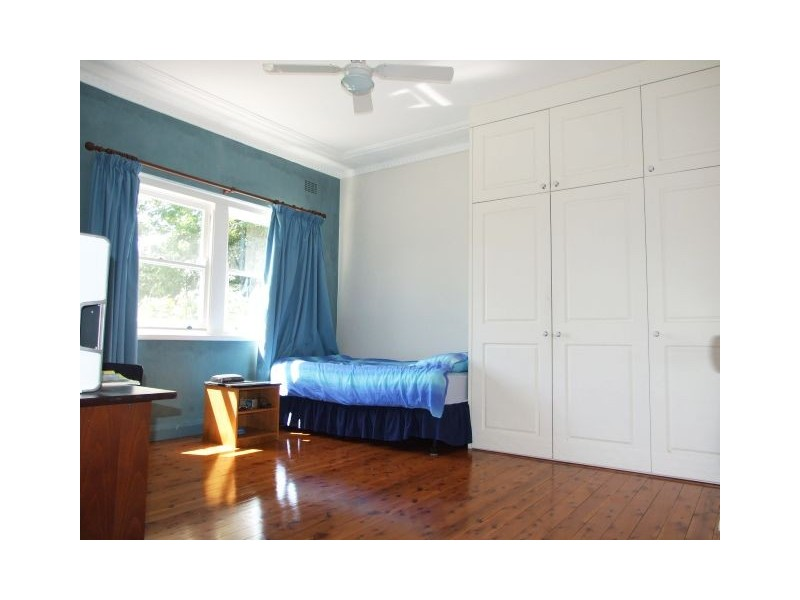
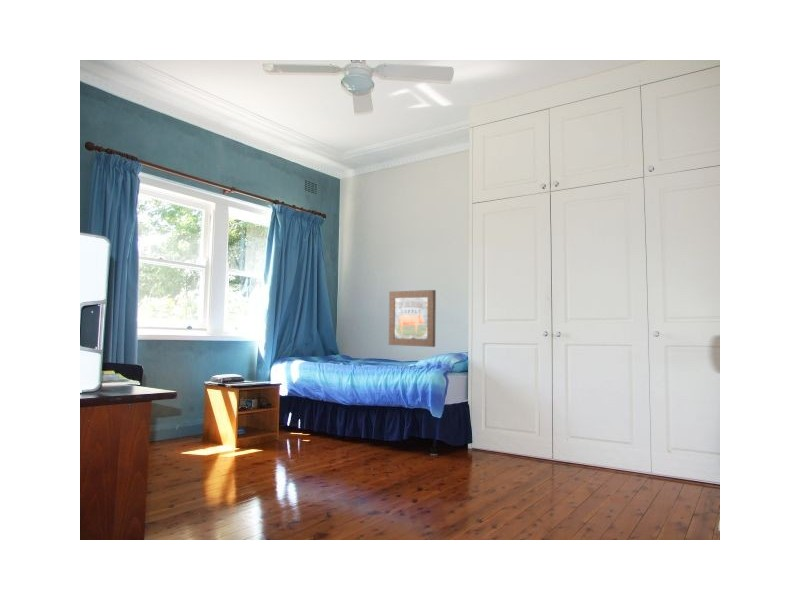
+ wall art [388,289,437,348]
